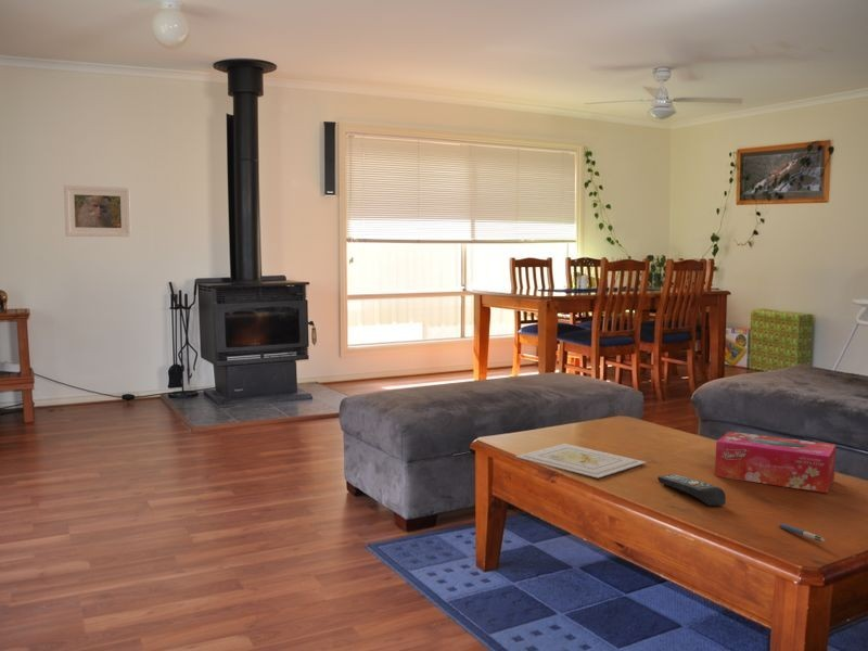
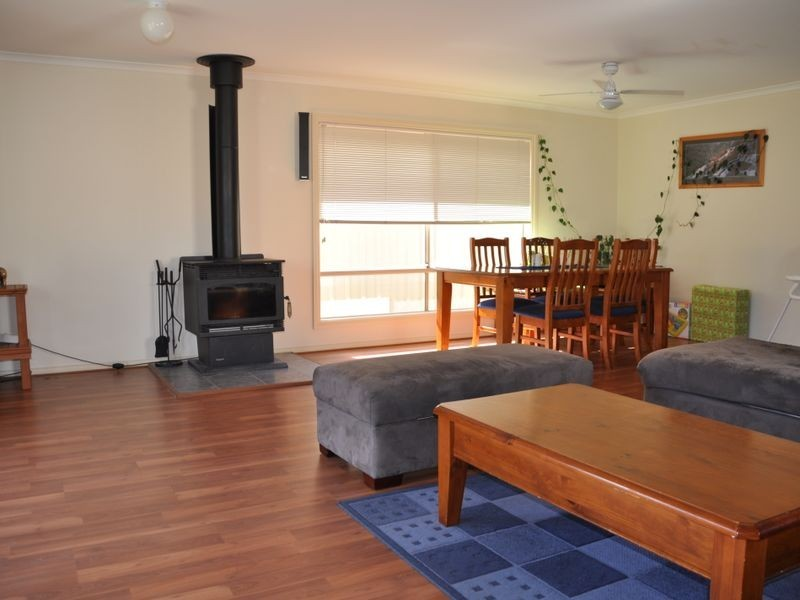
- tissue box [714,431,838,494]
- pen [778,523,826,542]
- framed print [63,184,132,238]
- remote control [656,473,727,507]
- picture frame [514,443,647,480]
